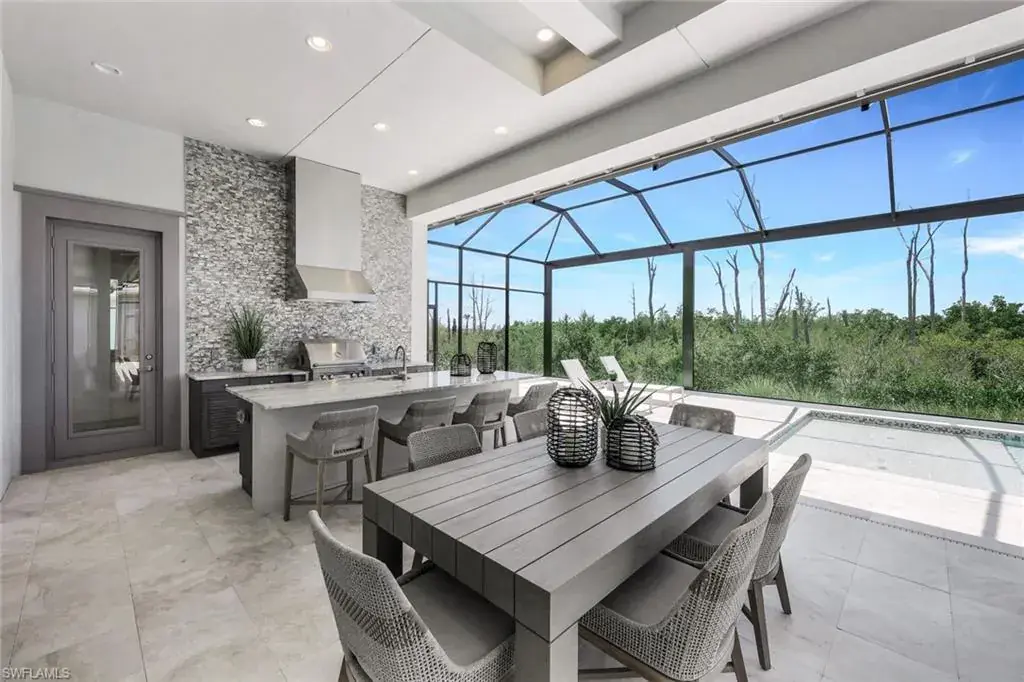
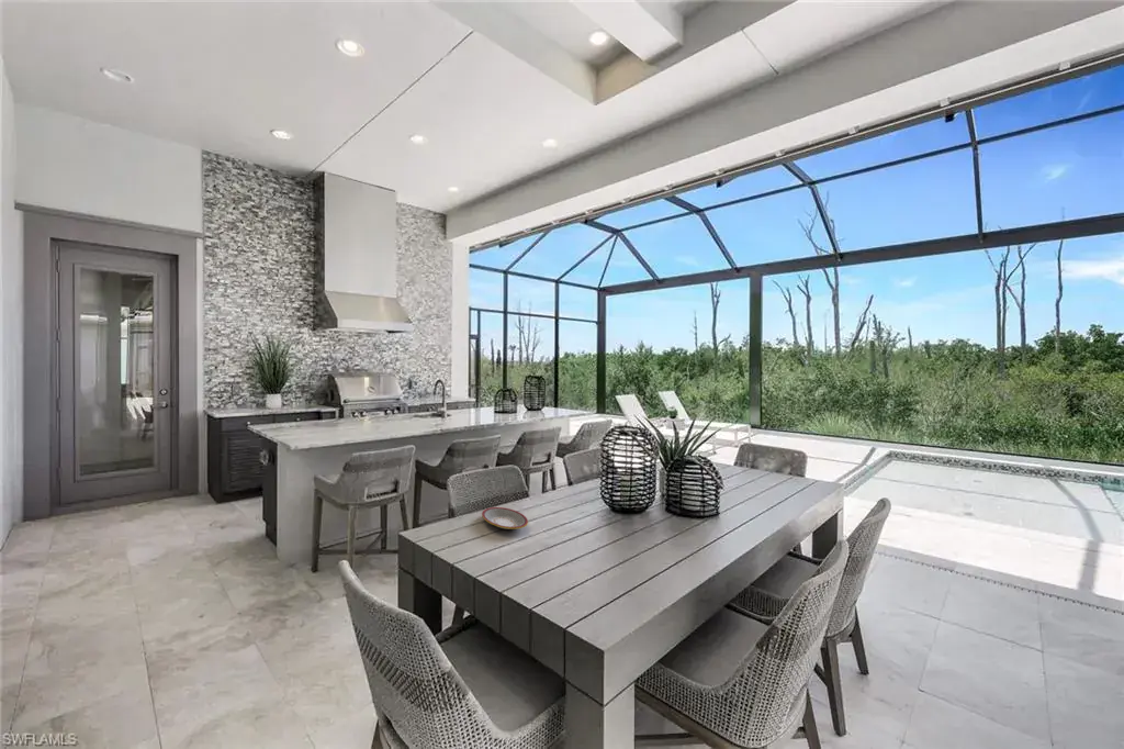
+ plate [481,506,529,530]
